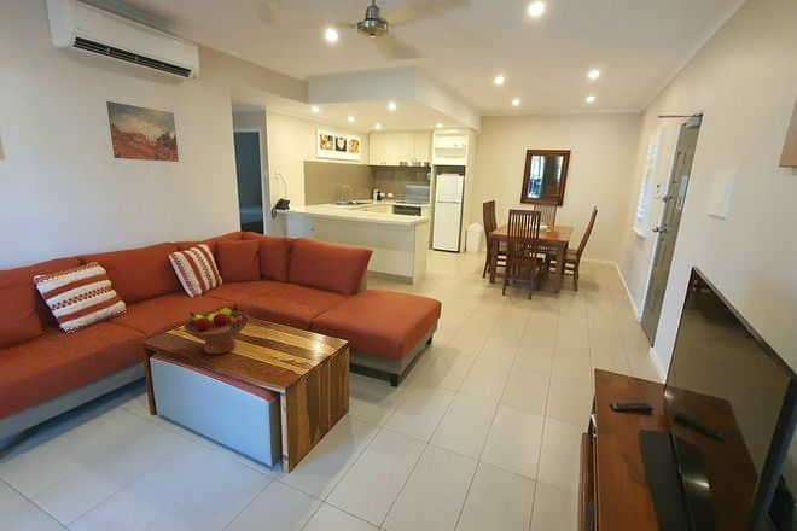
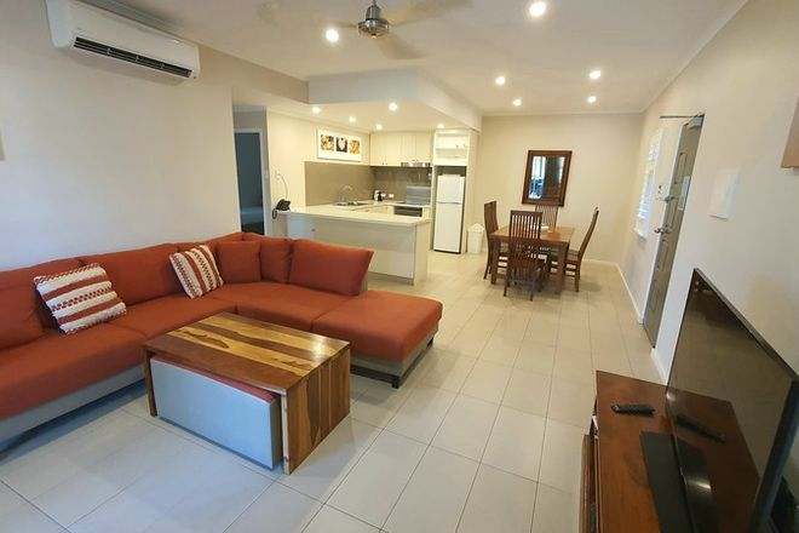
- wall art [105,100,180,163]
- fruit bowl [182,307,251,355]
